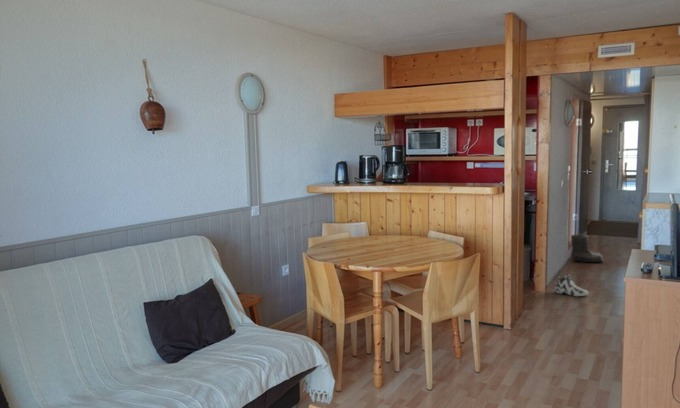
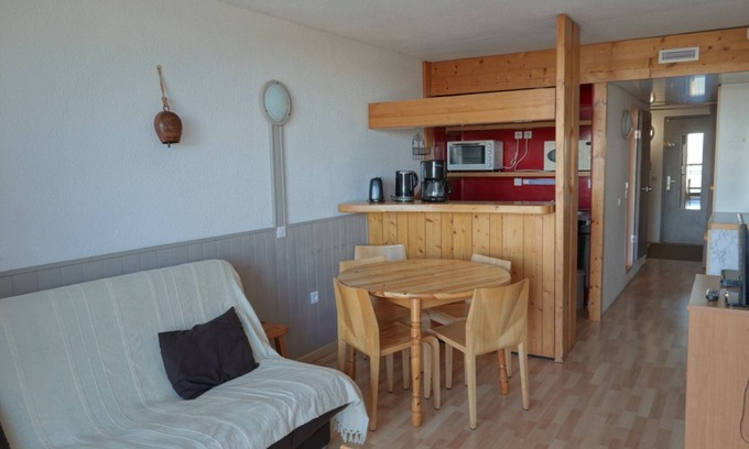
- boots [570,233,605,264]
- sneaker [554,273,589,297]
